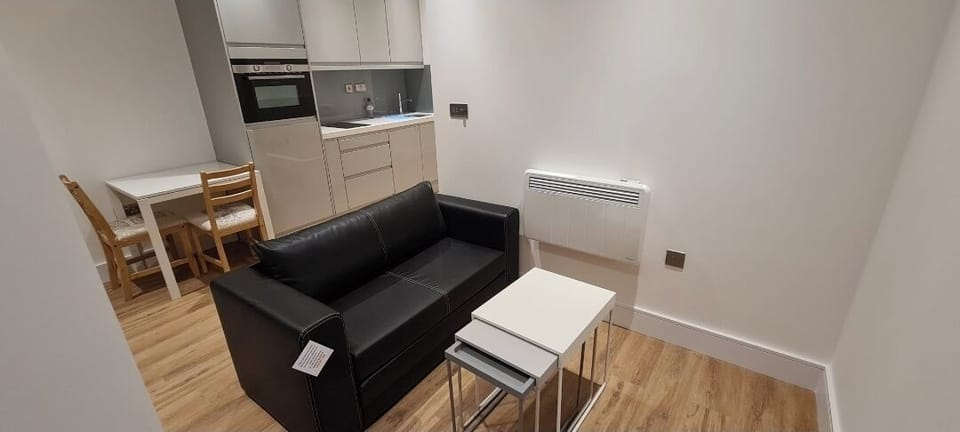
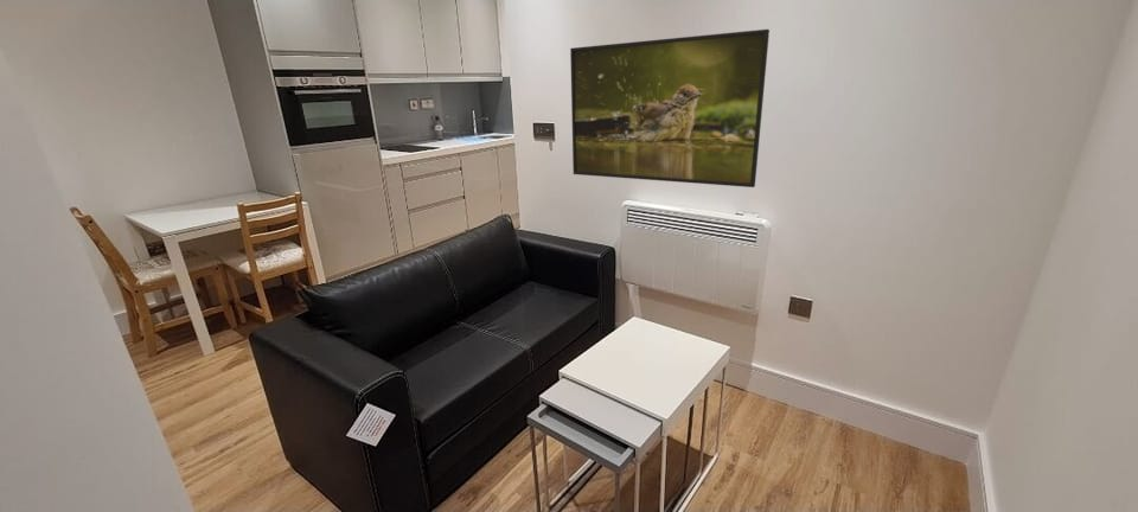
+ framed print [569,28,771,188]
